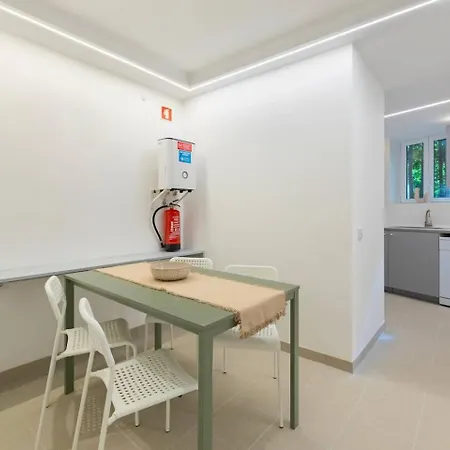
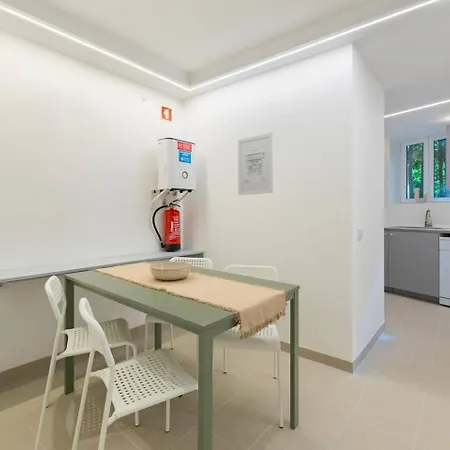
+ wall art [237,132,274,196]
